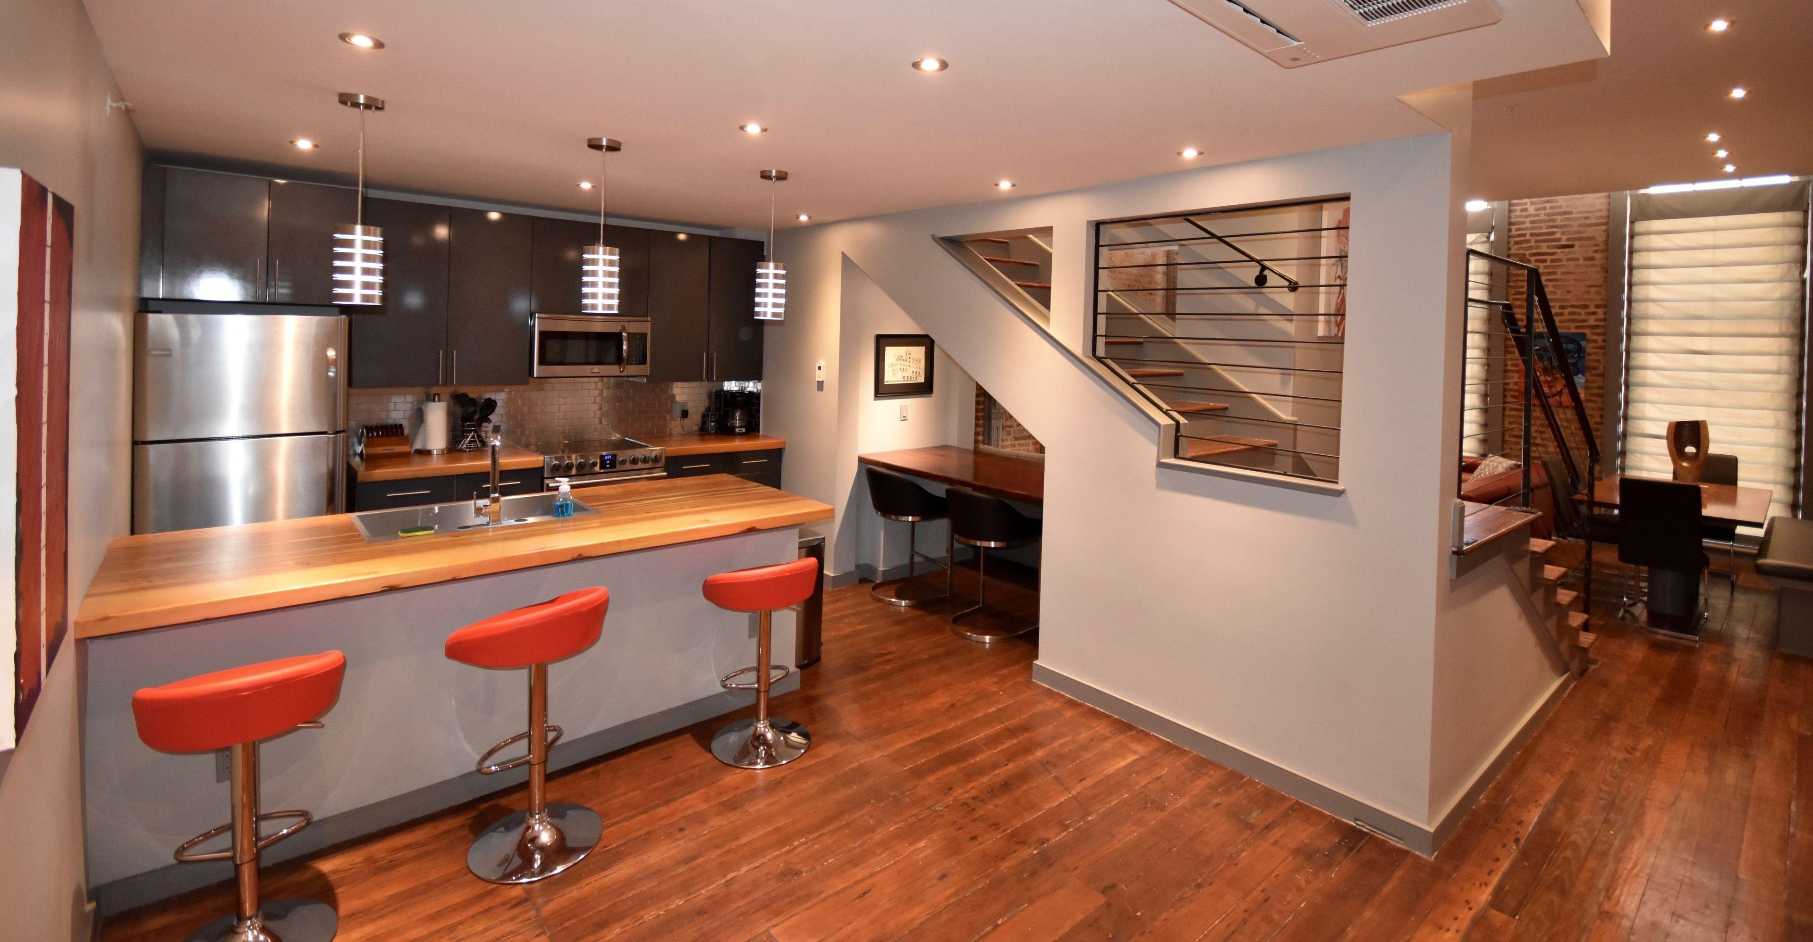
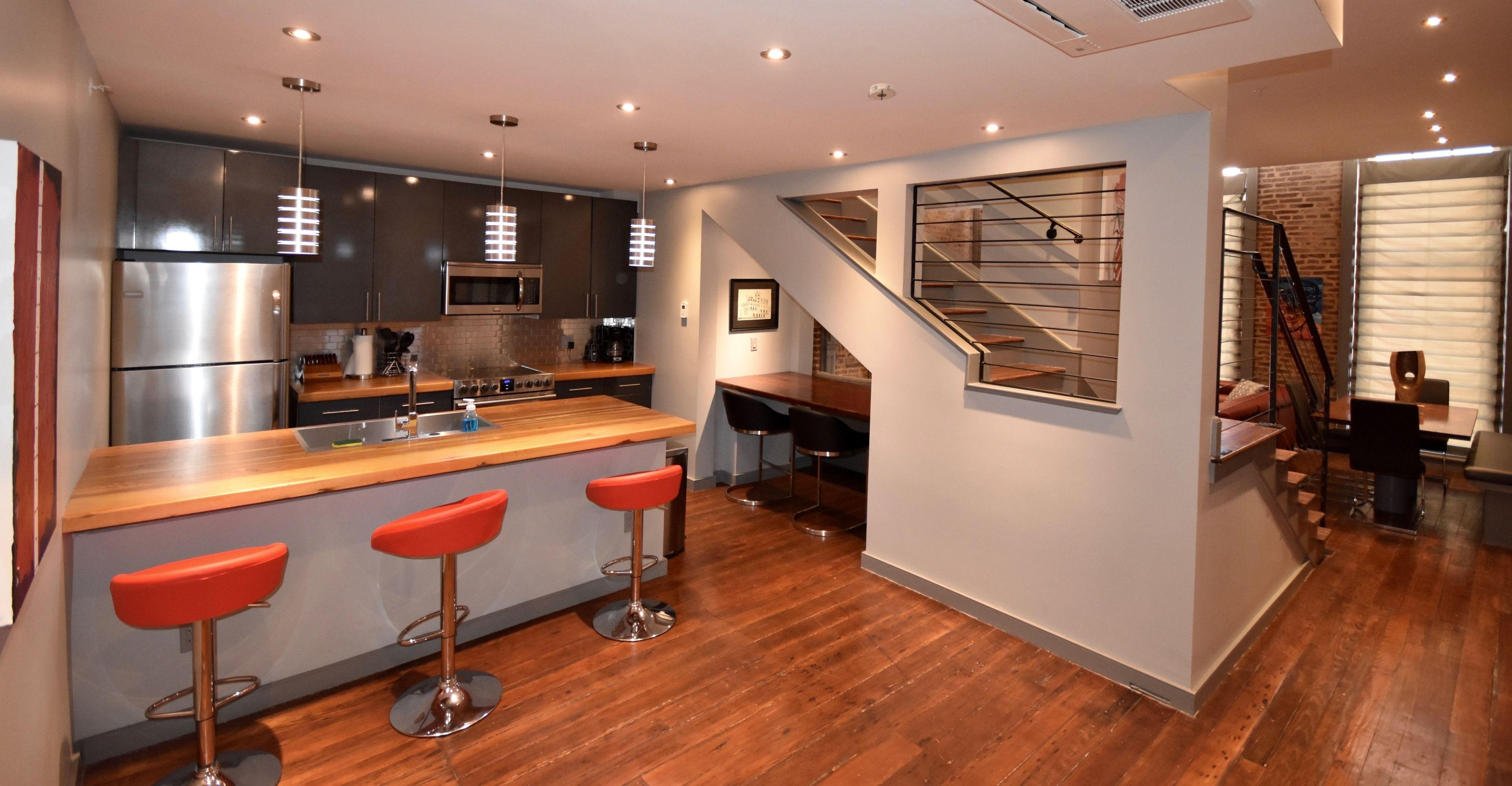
+ smoke detector [865,83,897,102]
